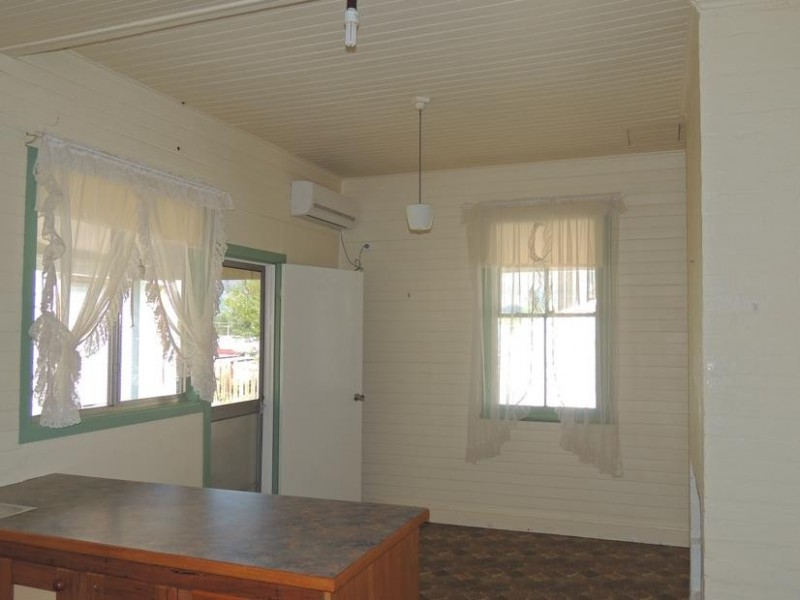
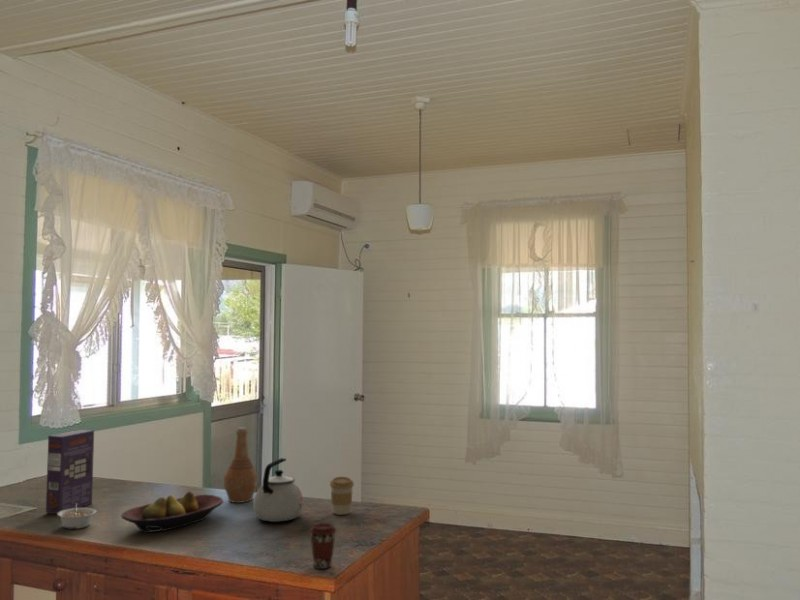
+ legume [56,503,97,530]
+ kettle [252,457,304,523]
+ fruit bowl [120,490,224,534]
+ cereal box [45,429,95,515]
+ vase [223,426,259,504]
+ coffee cup [329,476,355,516]
+ coffee cup [308,522,338,570]
